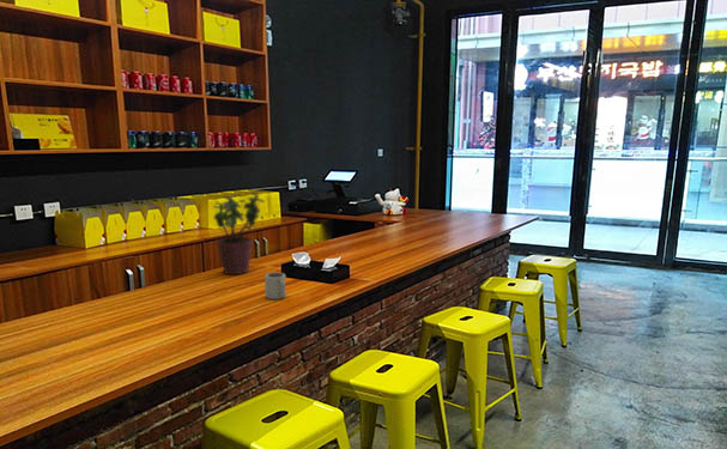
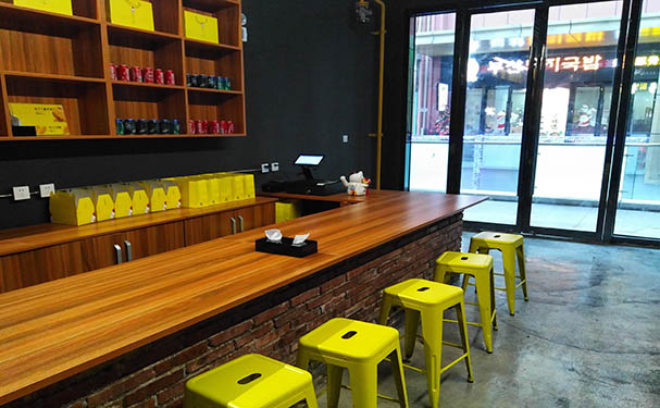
- potted plant [212,190,266,275]
- cup [263,272,287,301]
